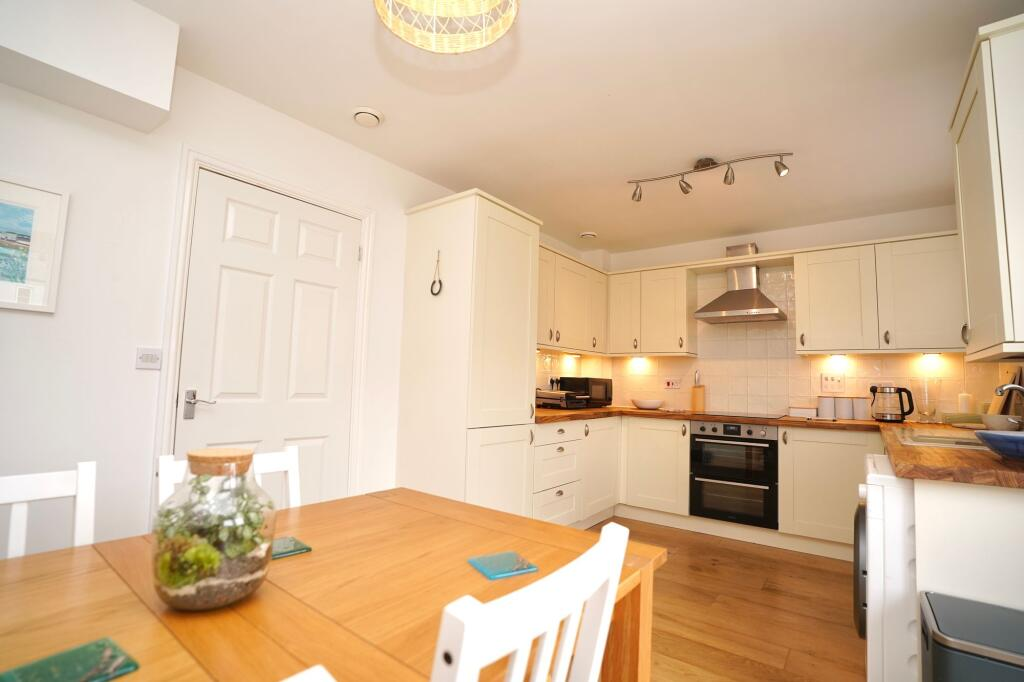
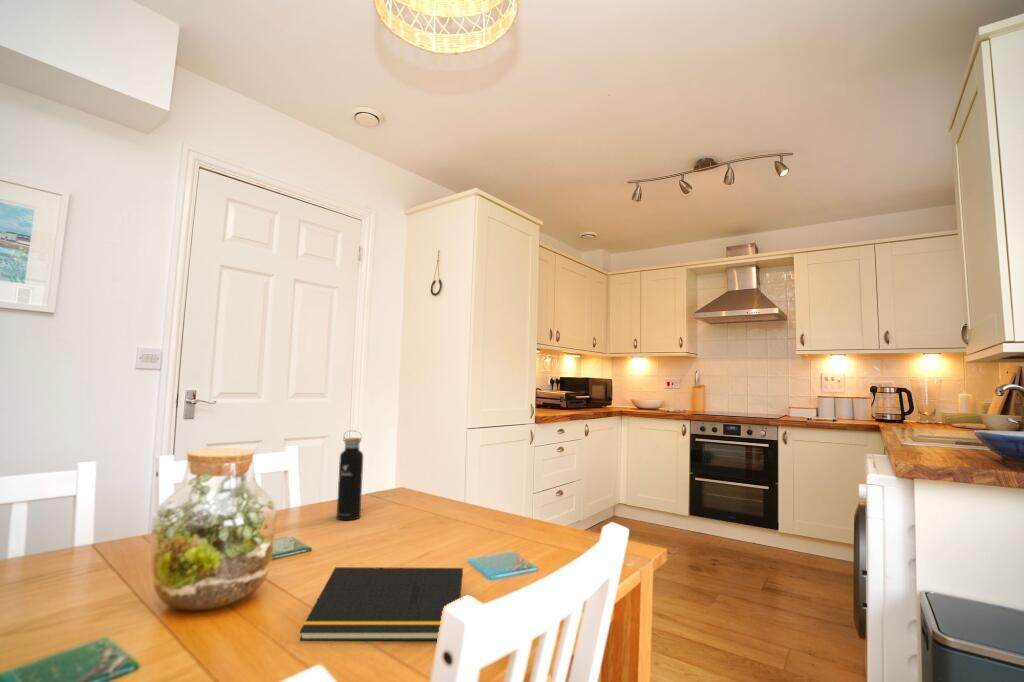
+ notepad [299,566,464,641]
+ water bottle [336,429,364,522]
